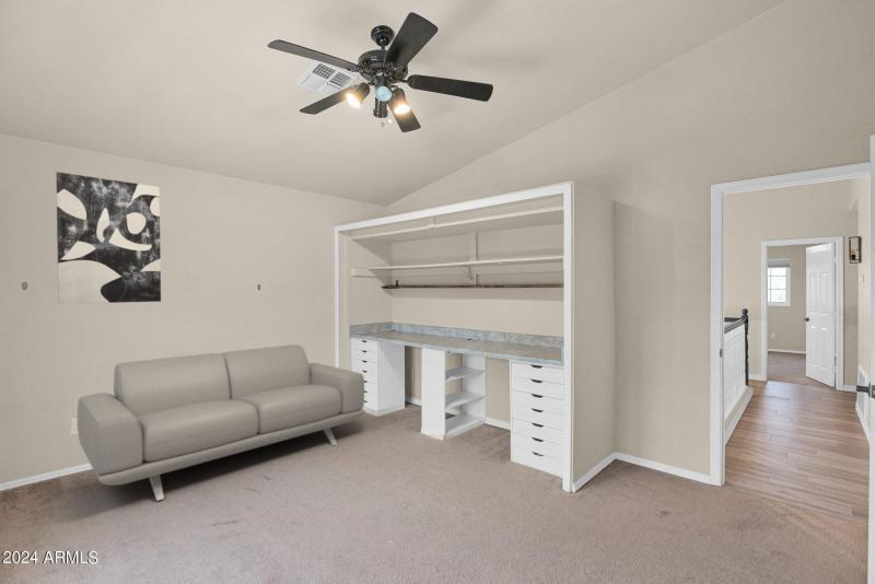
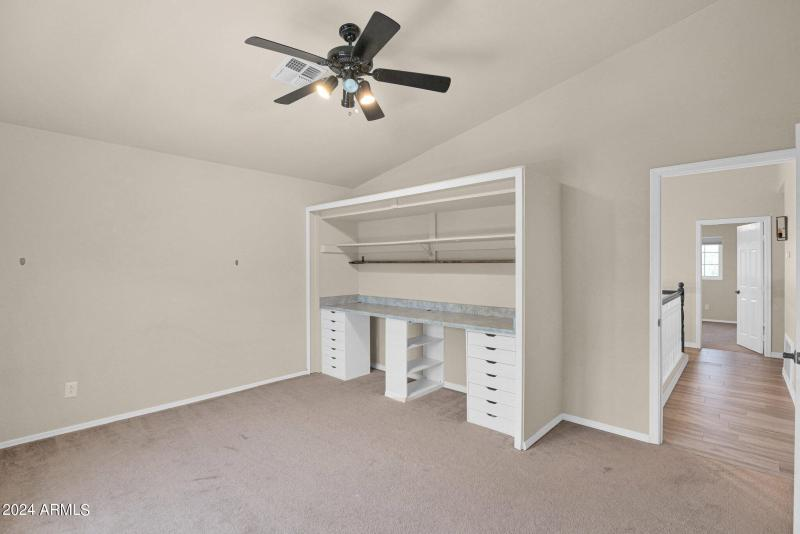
- sofa [75,343,366,502]
- wall art [55,171,162,305]
